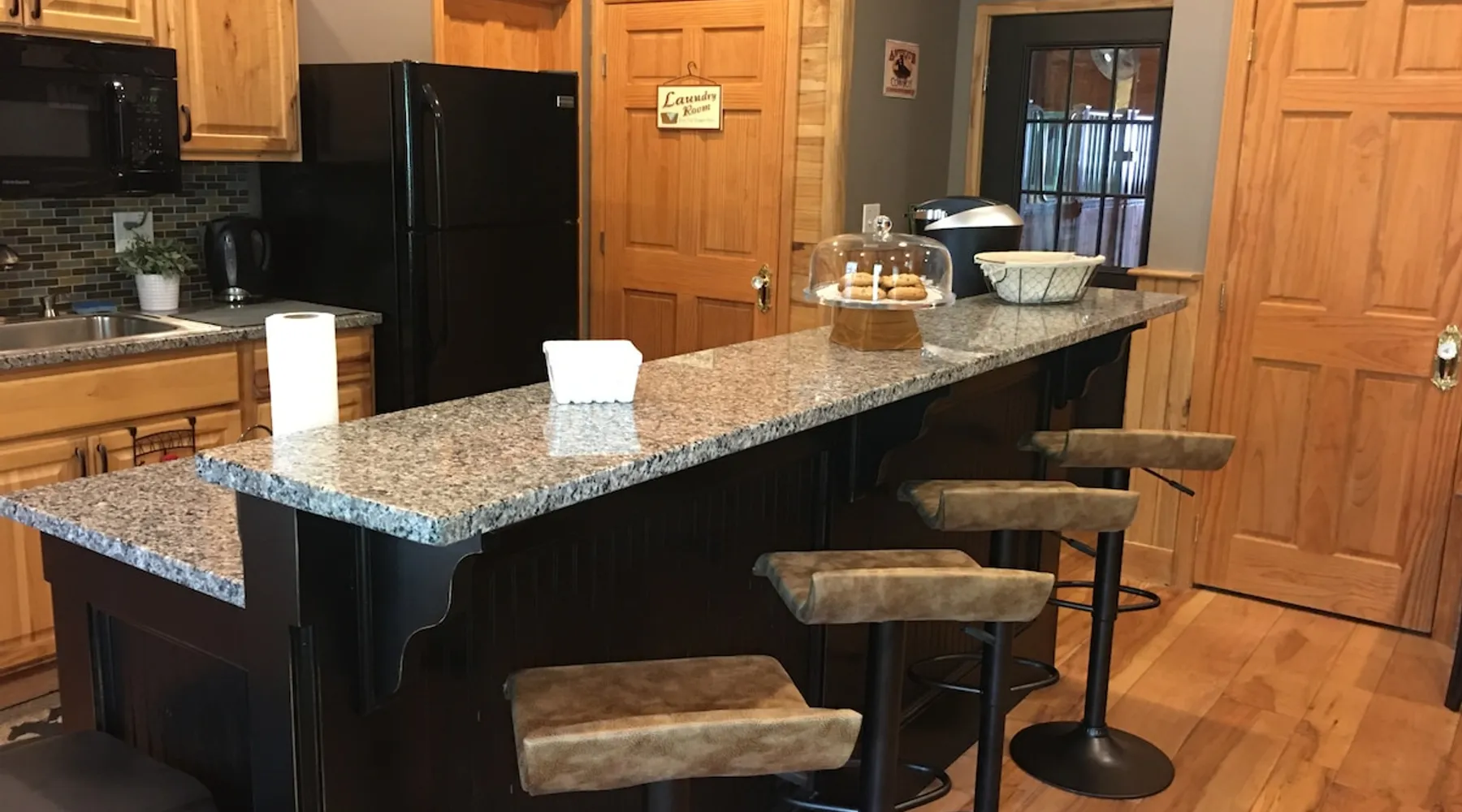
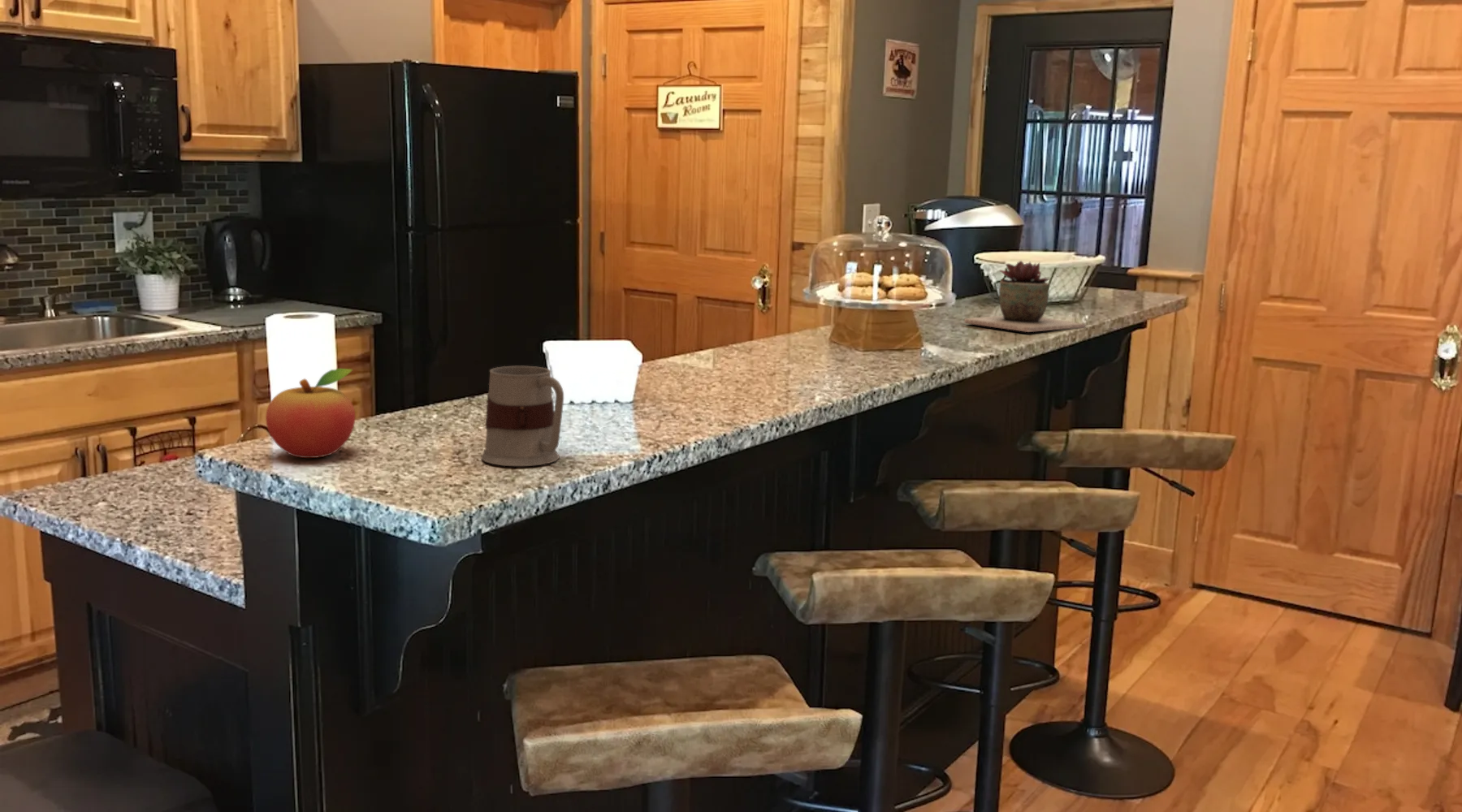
+ fruit [265,368,356,459]
+ mug [480,365,564,467]
+ succulent plant [963,260,1086,333]
